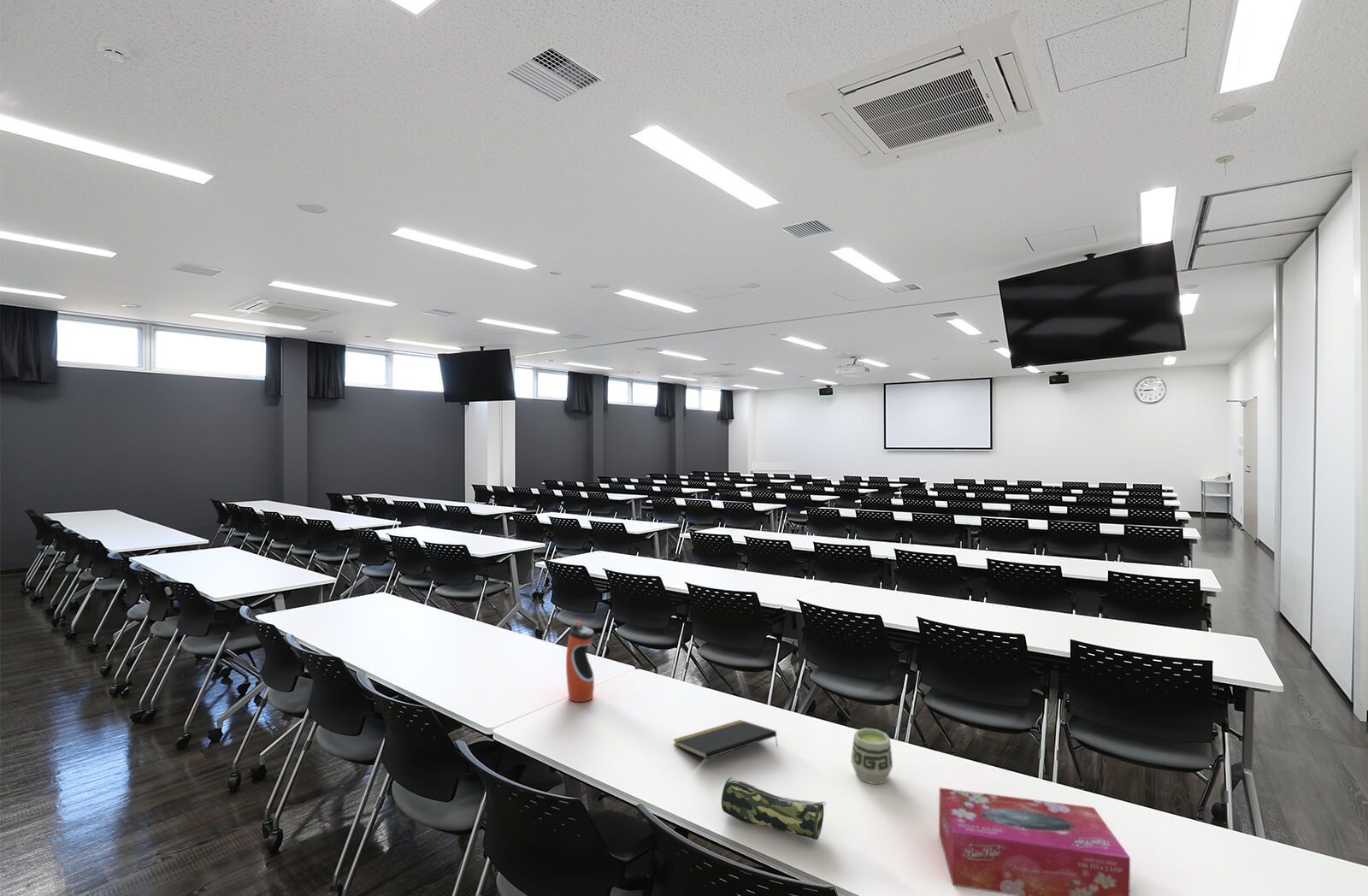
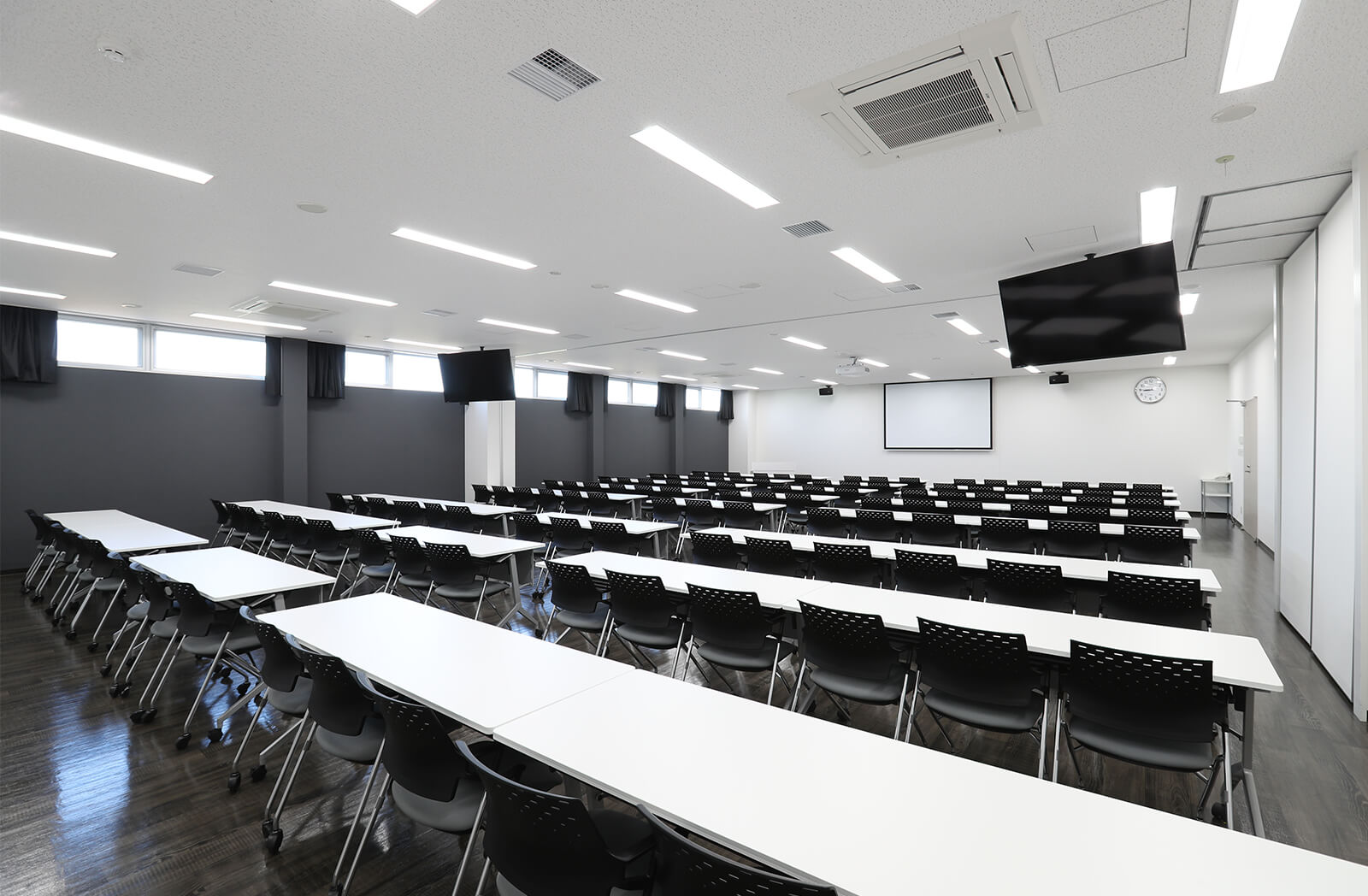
- cup [850,728,893,785]
- notepad [672,719,779,760]
- pencil case [721,777,827,840]
- tissue box [938,787,1131,896]
- water bottle [565,620,595,703]
